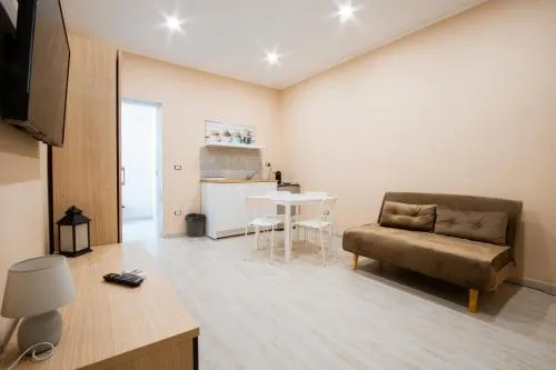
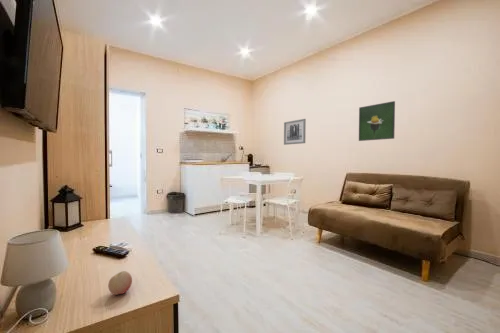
+ fruit [107,270,133,296]
+ wall art [283,118,307,146]
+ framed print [358,100,396,142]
